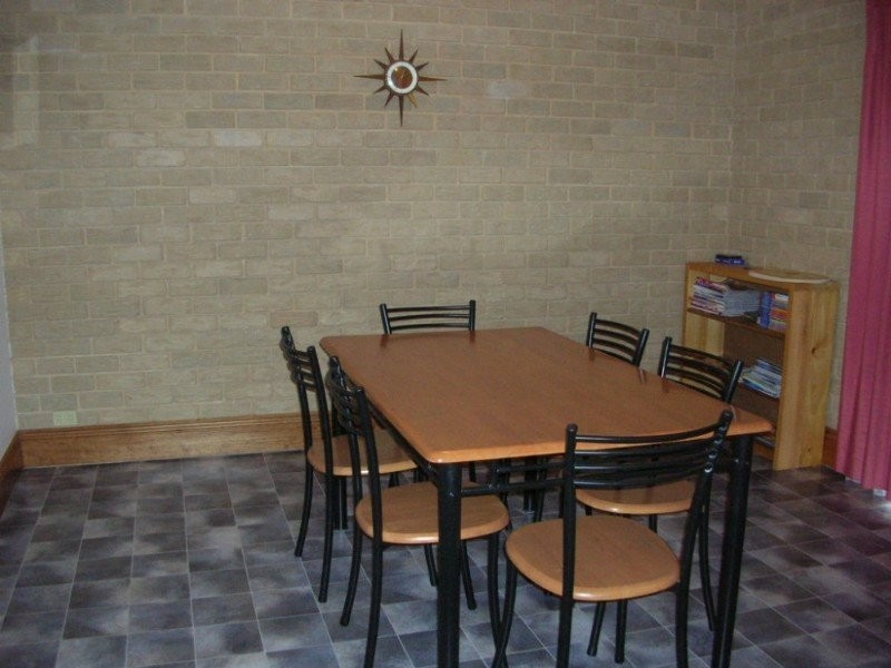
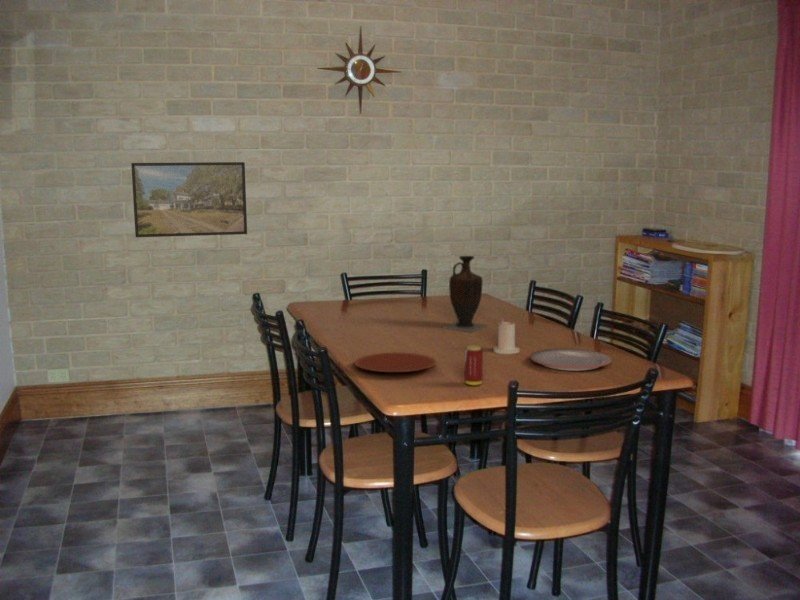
+ beverage can [464,345,484,387]
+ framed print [130,161,248,238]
+ plate [353,352,438,373]
+ candle [493,318,521,355]
+ plate [529,348,613,372]
+ vase [442,255,489,333]
